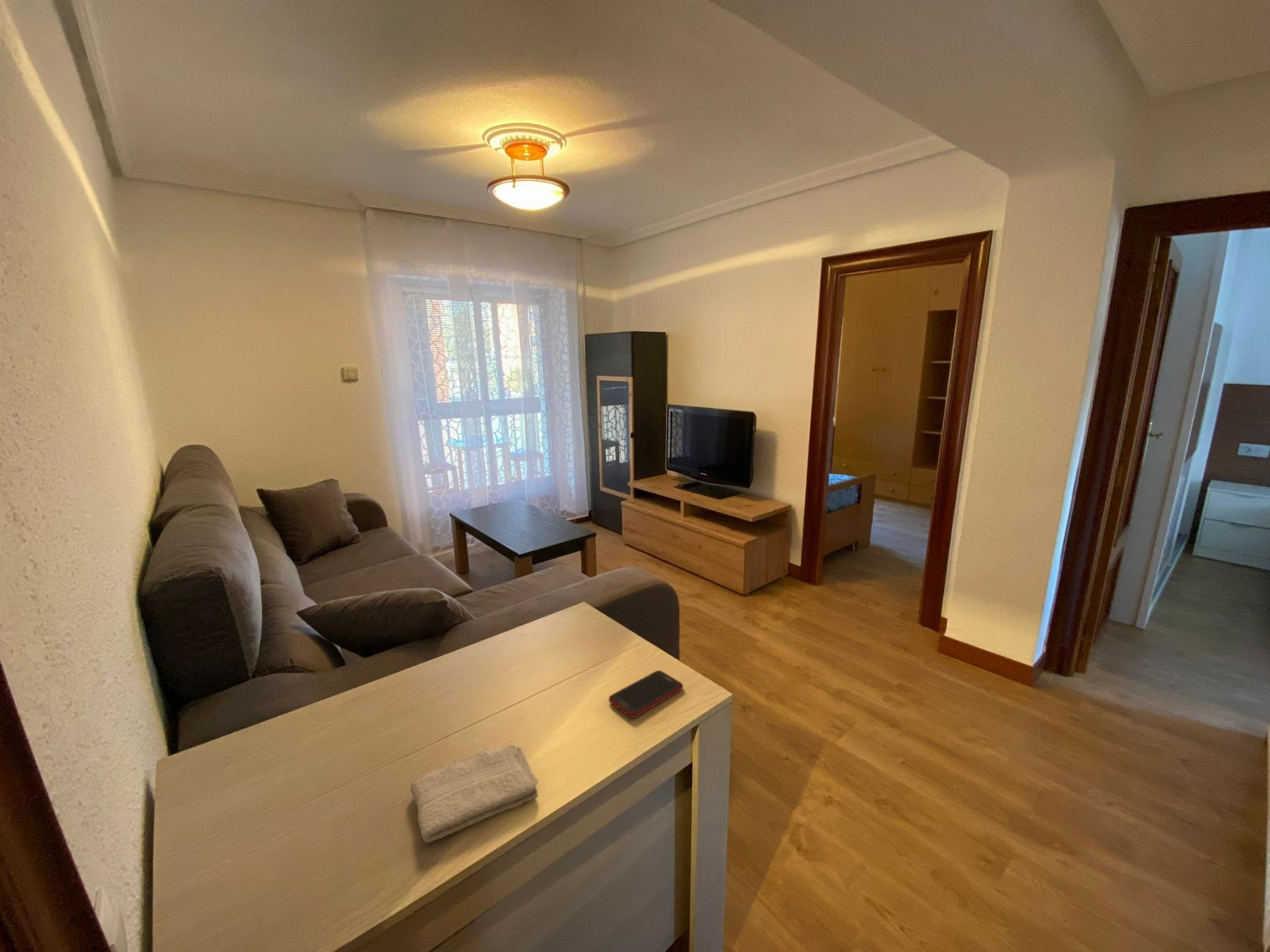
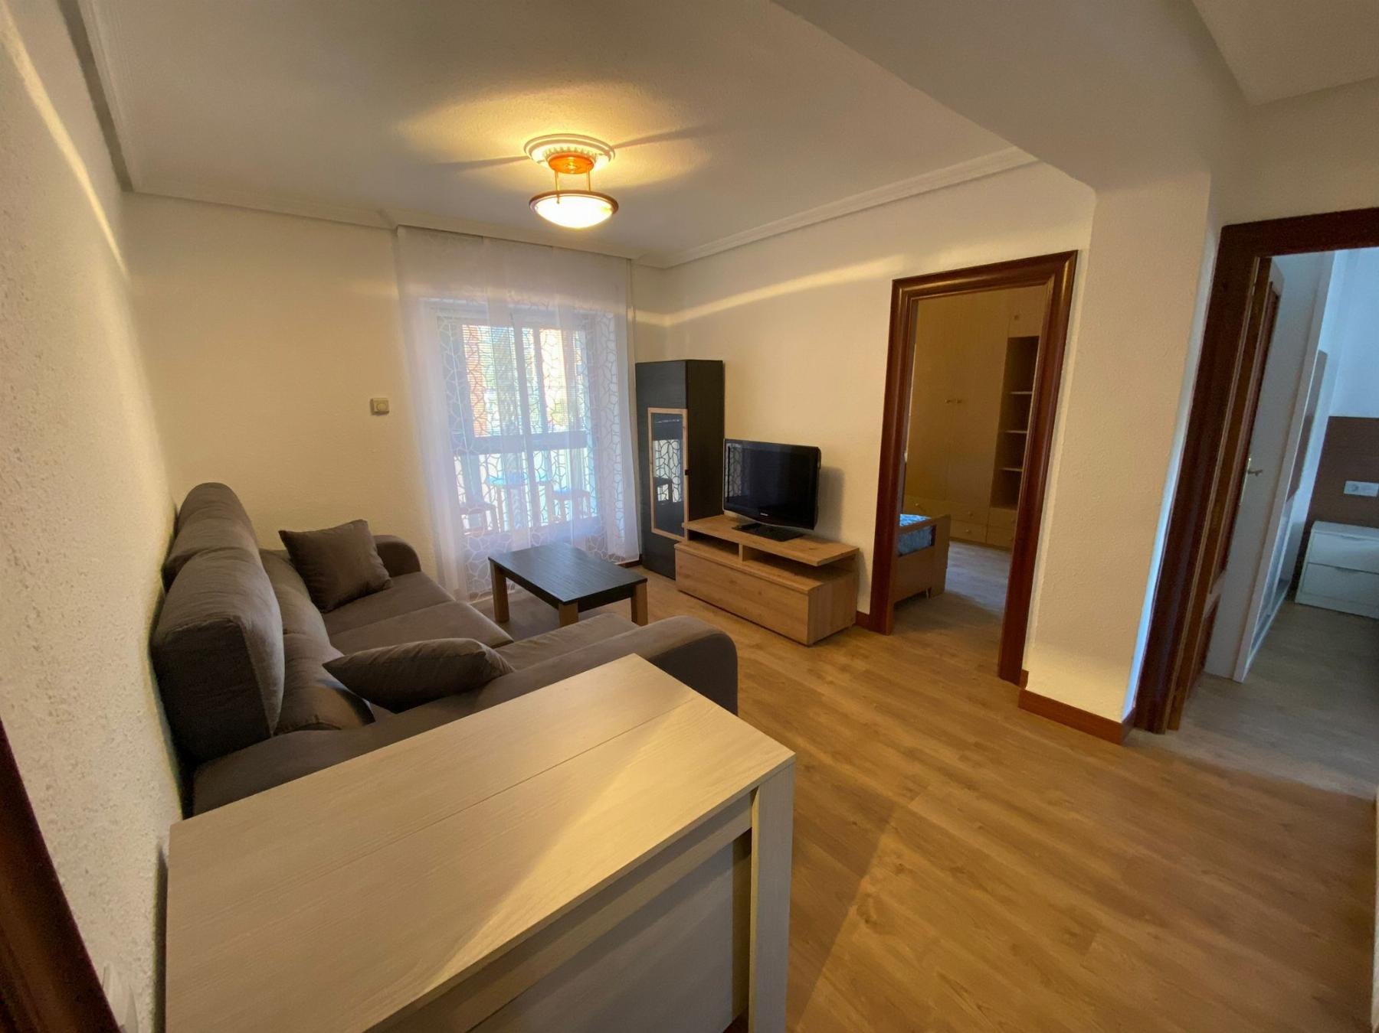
- washcloth [410,744,539,844]
- cell phone [608,670,684,719]
